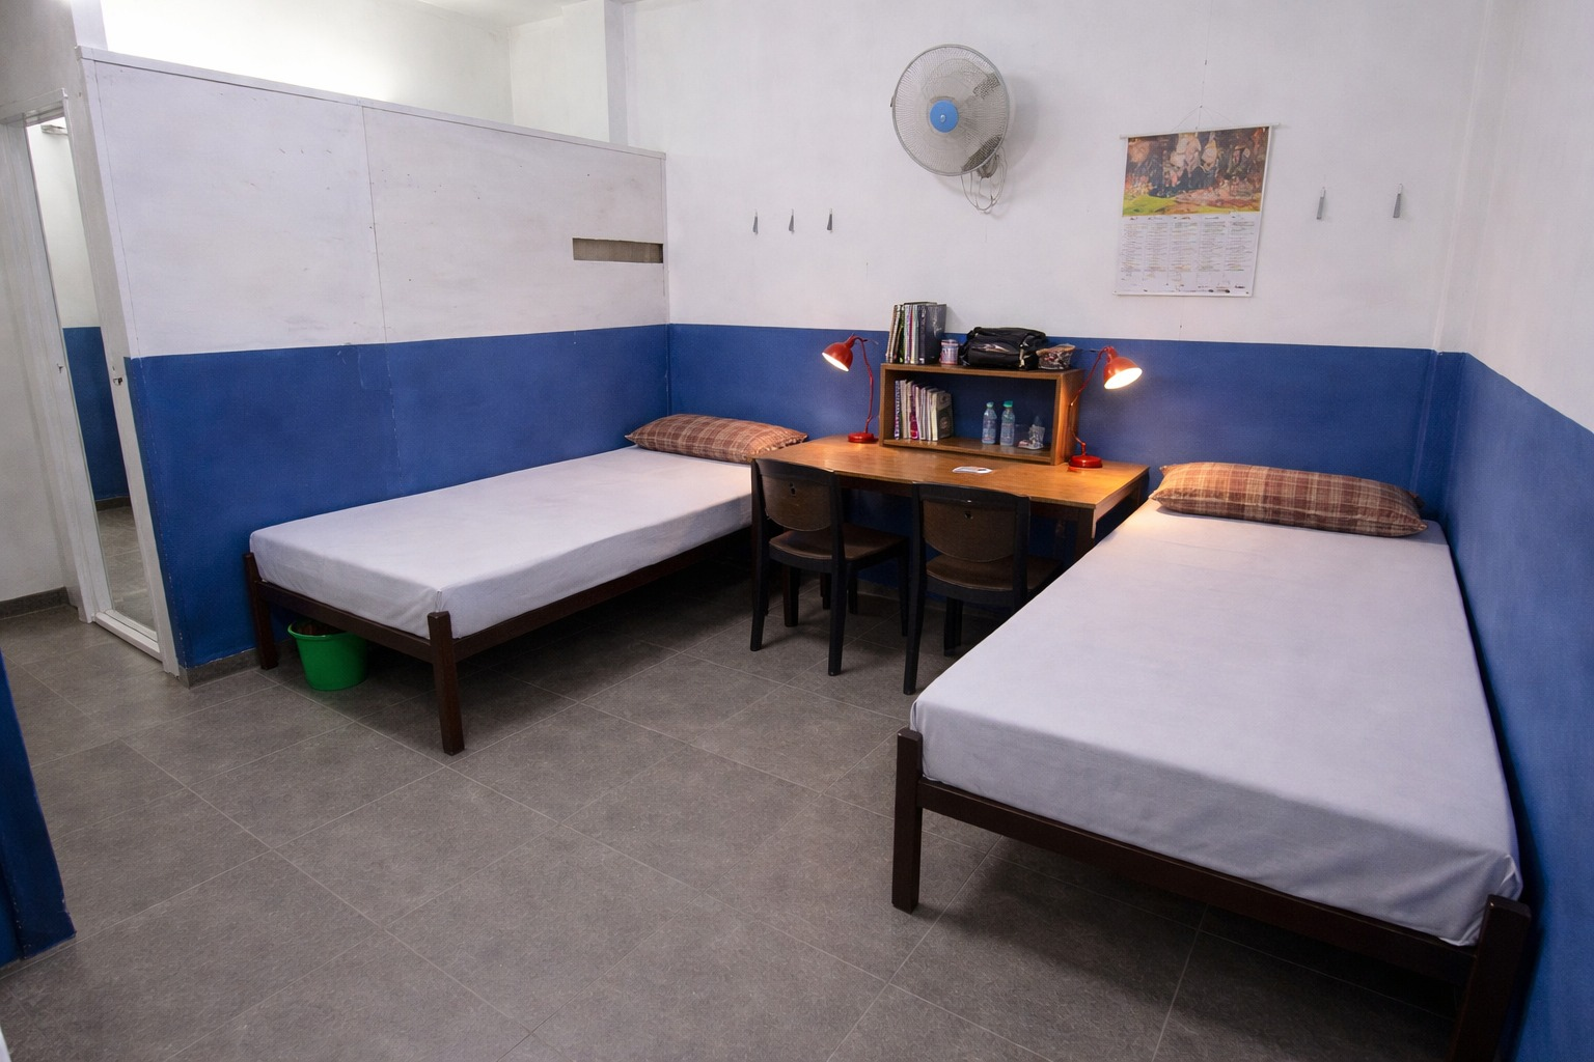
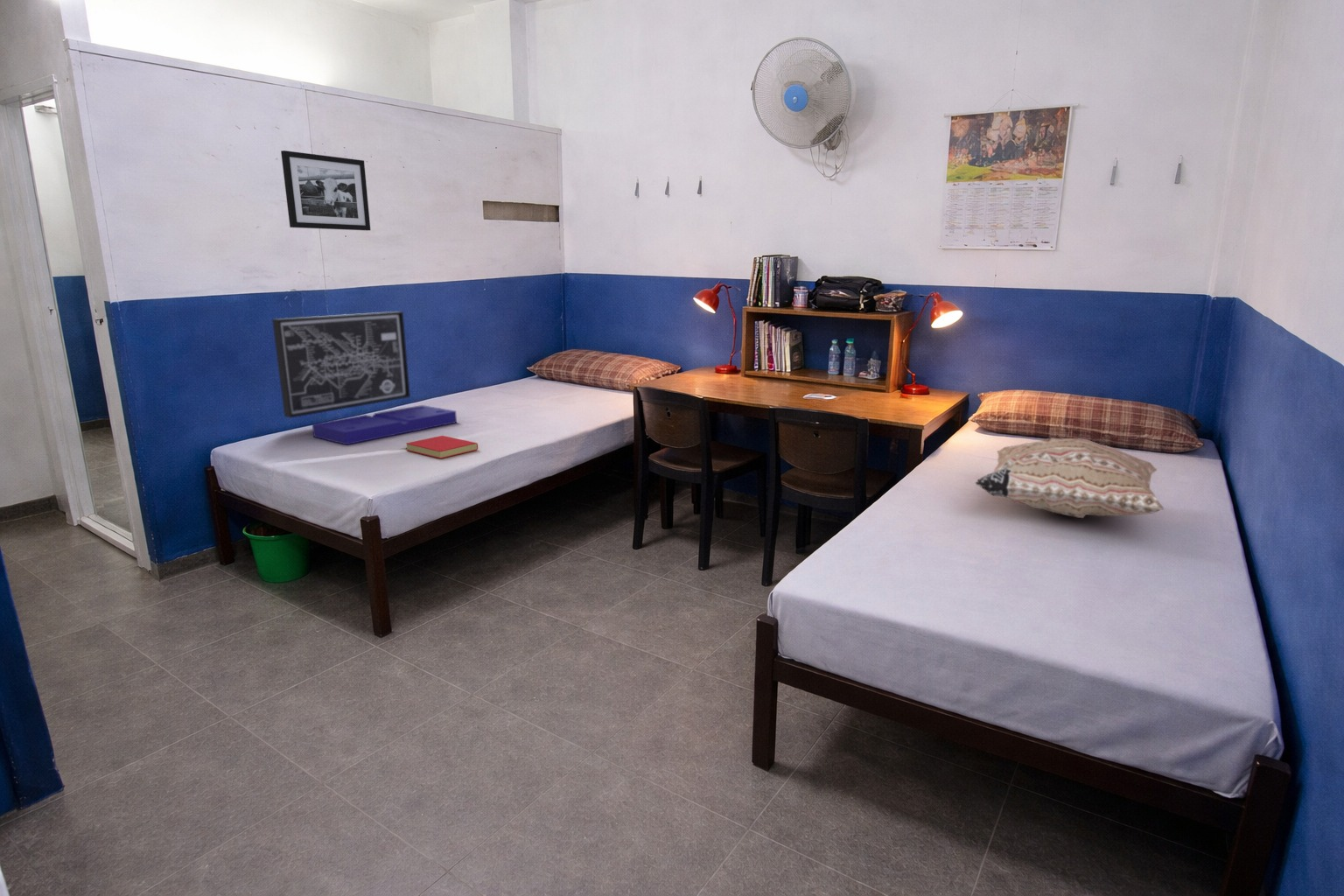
+ wall art [271,311,411,419]
+ cushion [311,404,458,445]
+ picture frame [280,150,371,231]
+ cushion [975,437,1165,519]
+ book [405,435,479,459]
